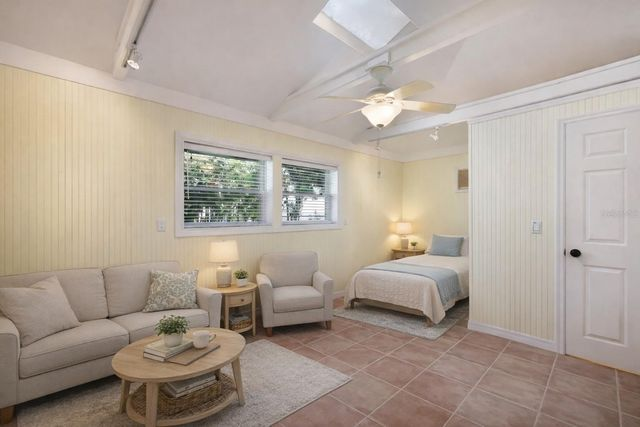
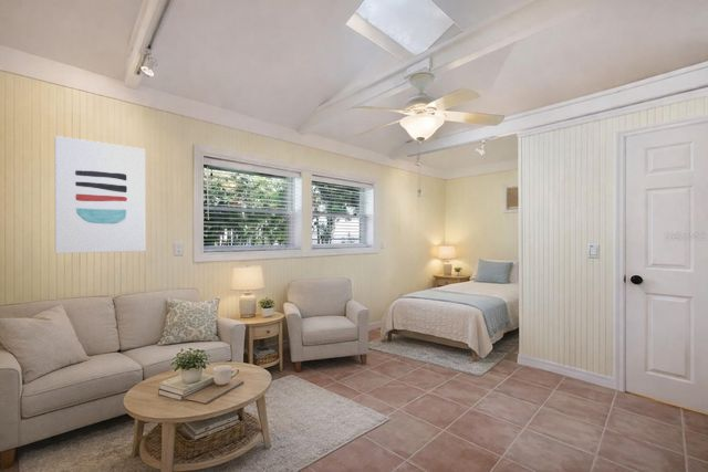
+ wall art [54,135,146,254]
